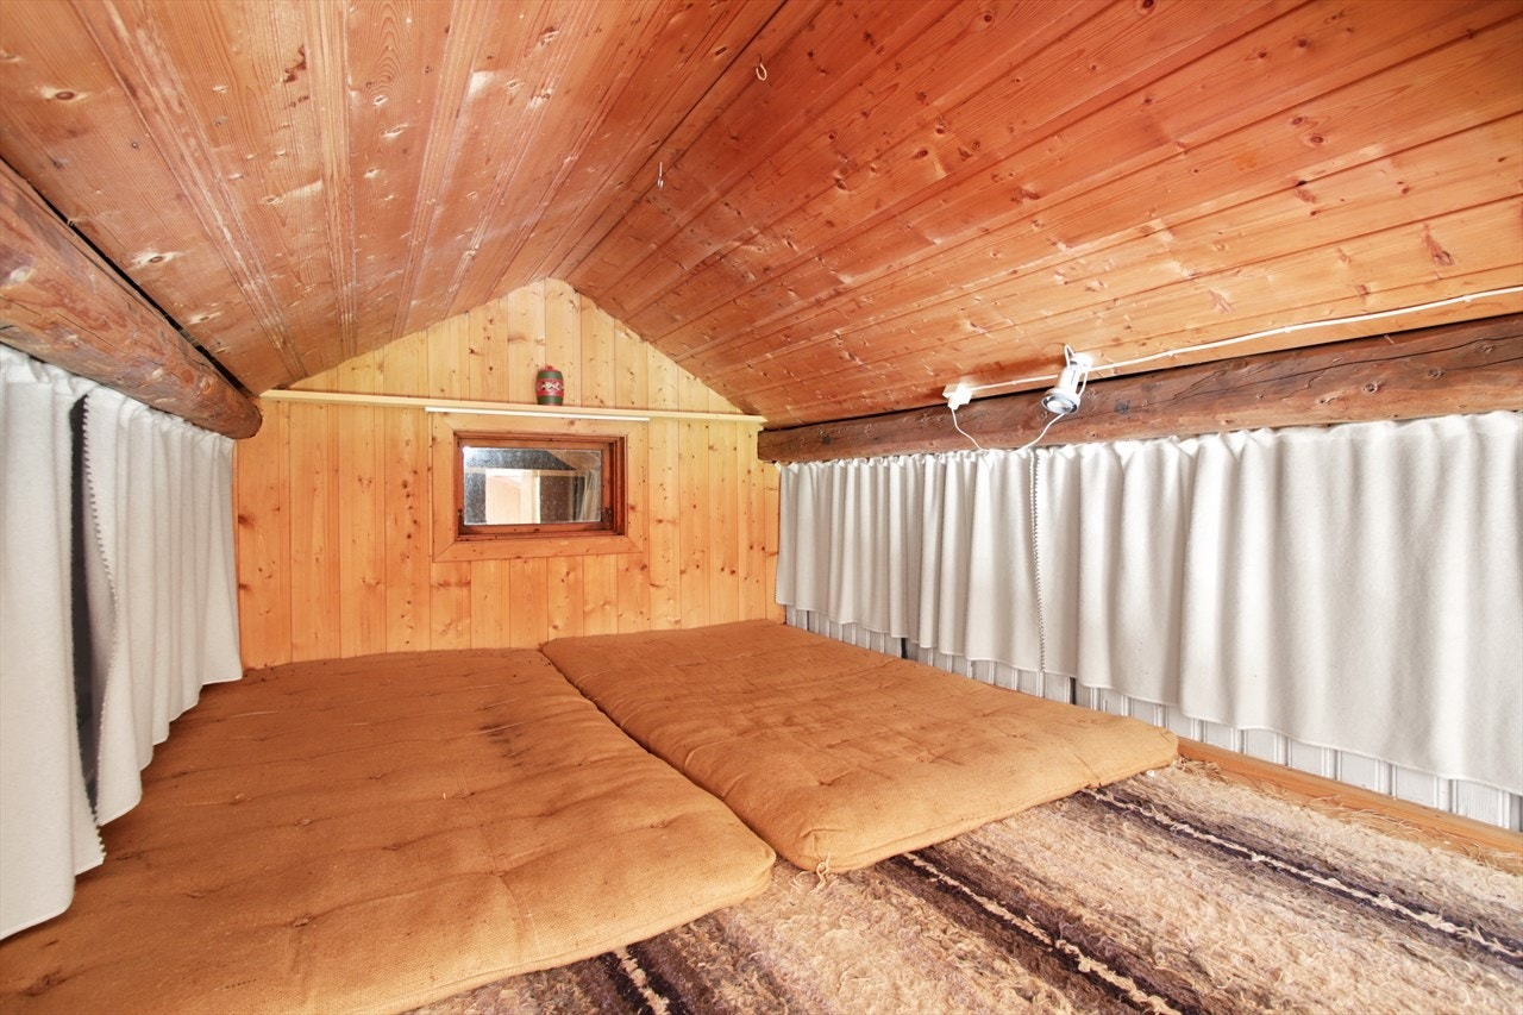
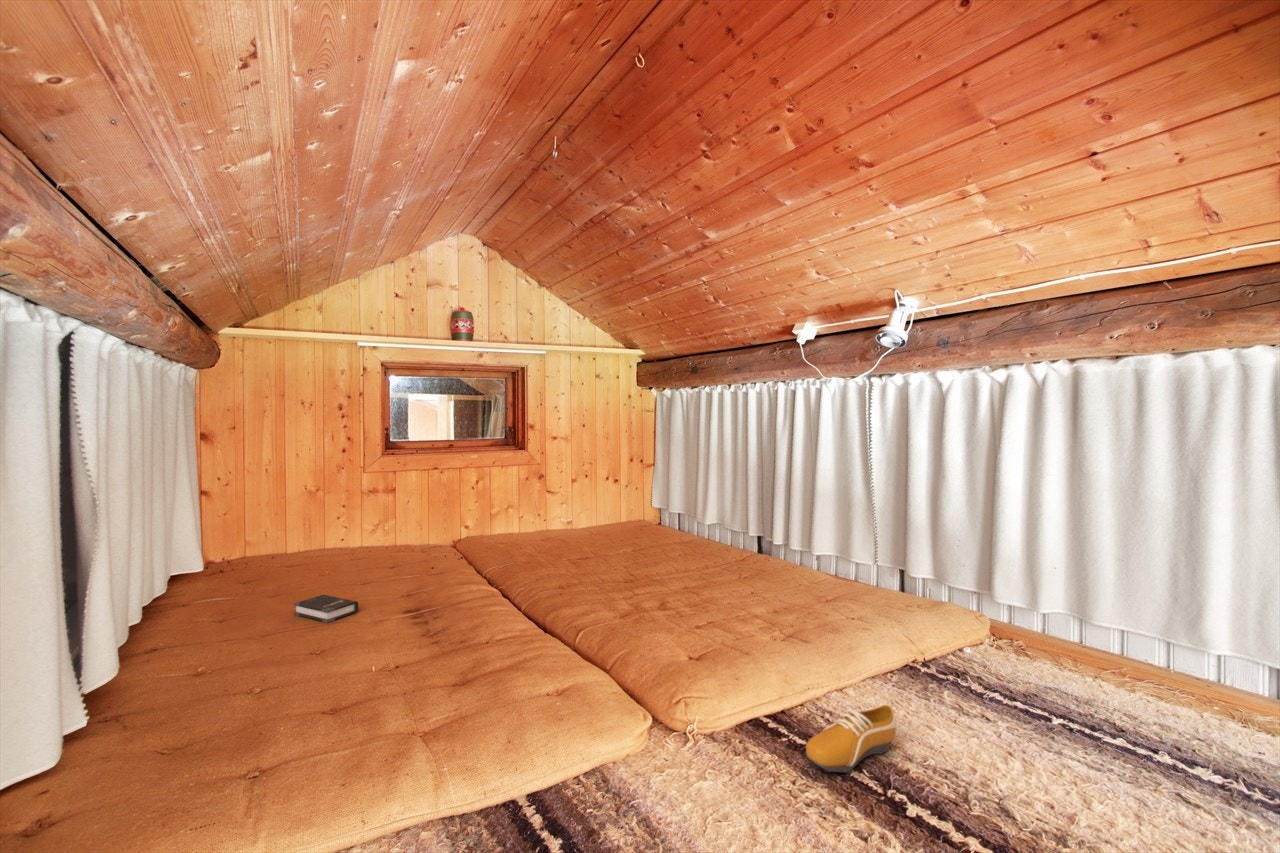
+ hardback book [293,594,359,624]
+ shoe [805,704,898,773]
